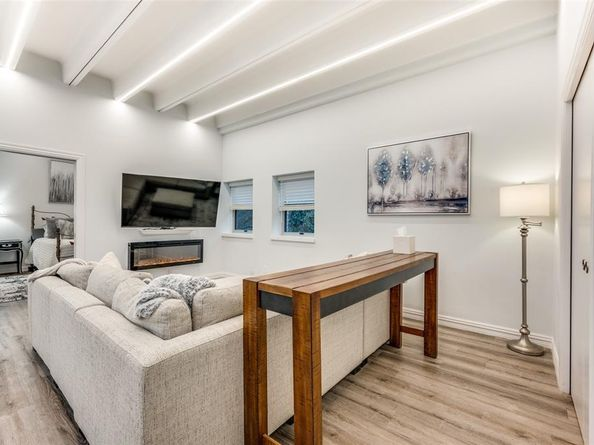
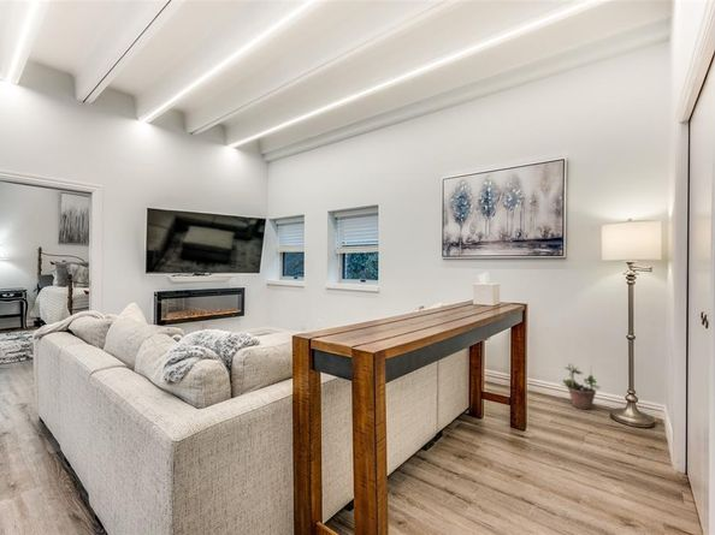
+ potted plant [560,362,601,410]
